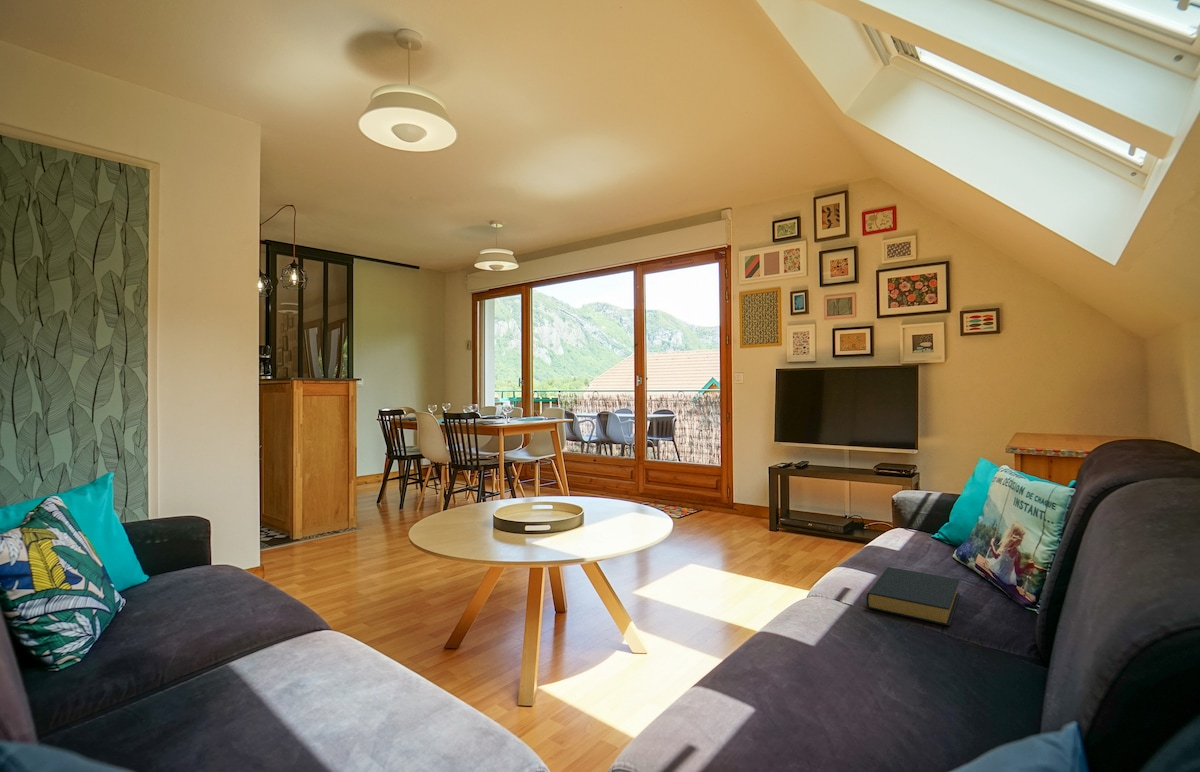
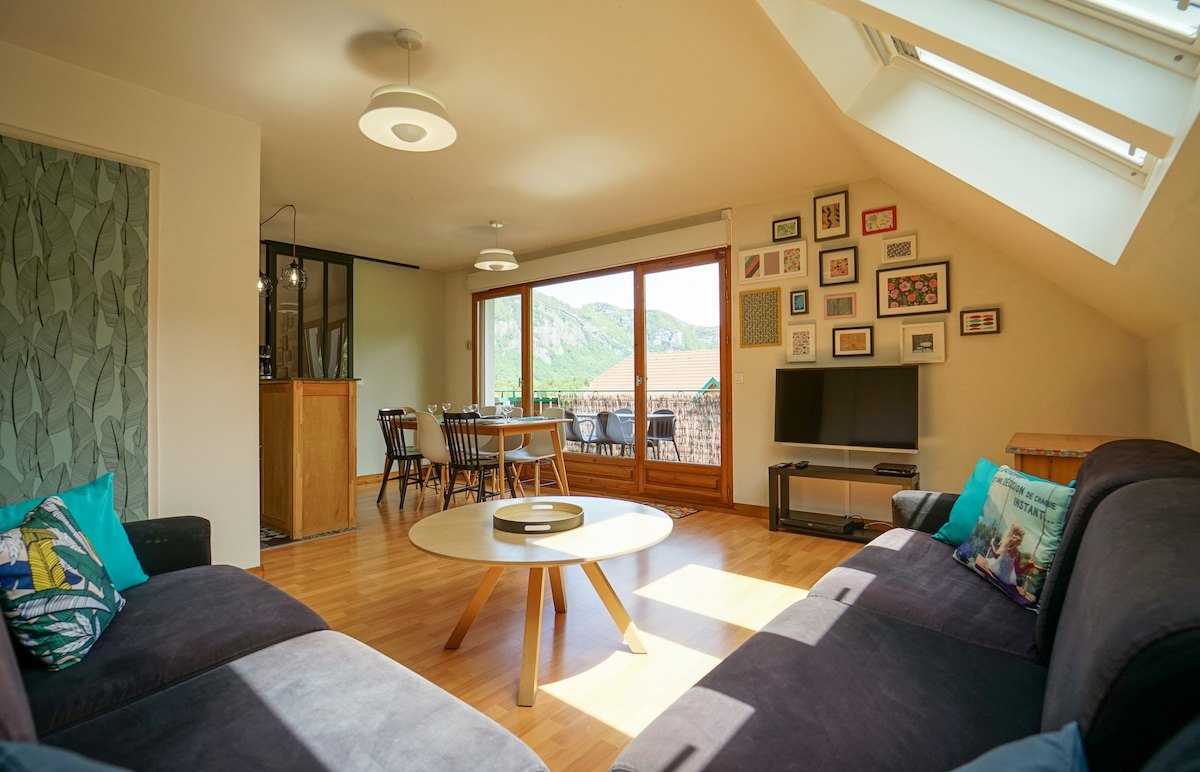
- hardback book [865,566,961,627]
